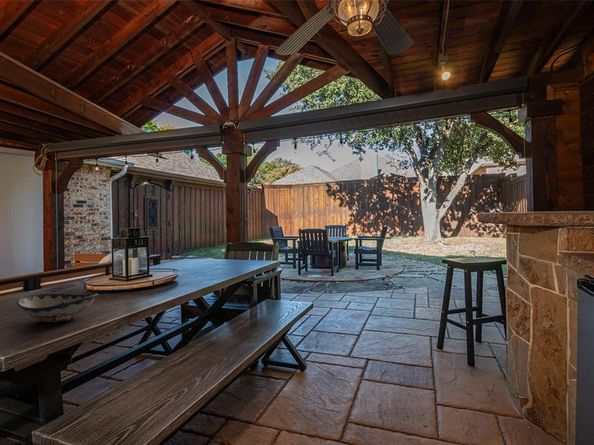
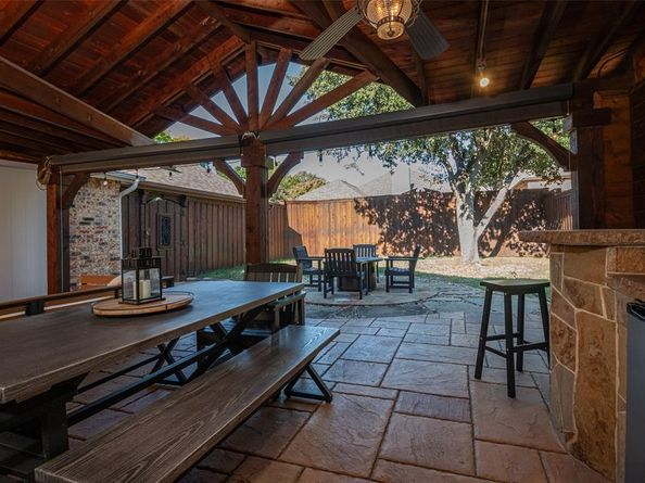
- decorative bowl [16,293,99,323]
